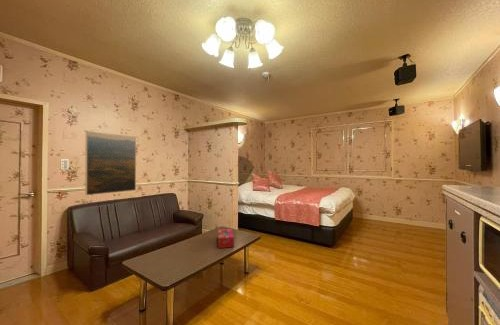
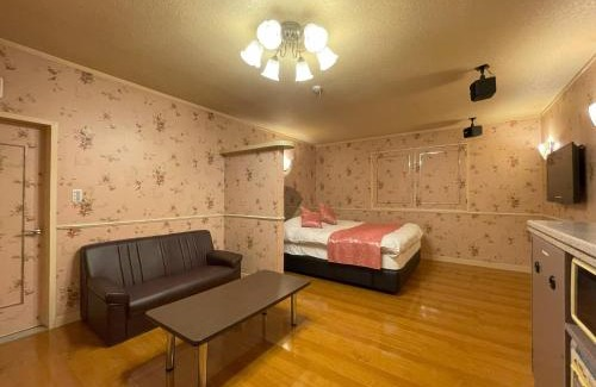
- tissue box [217,228,235,249]
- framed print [84,130,137,196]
